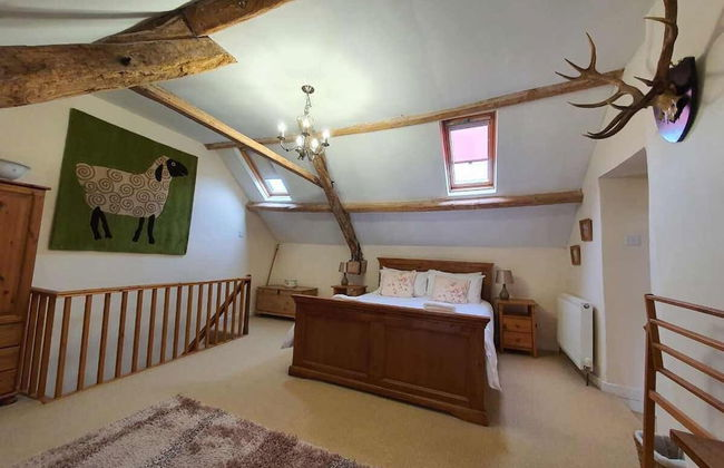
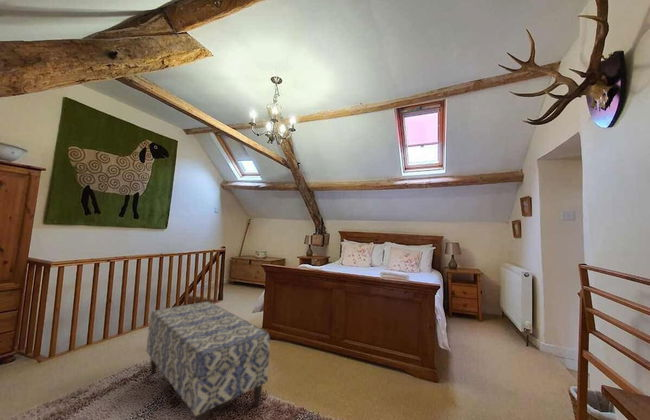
+ bench [146,300,271,420]
